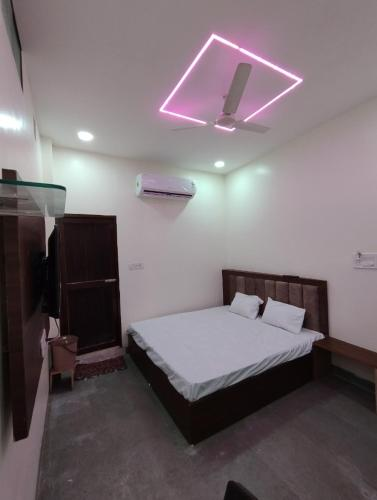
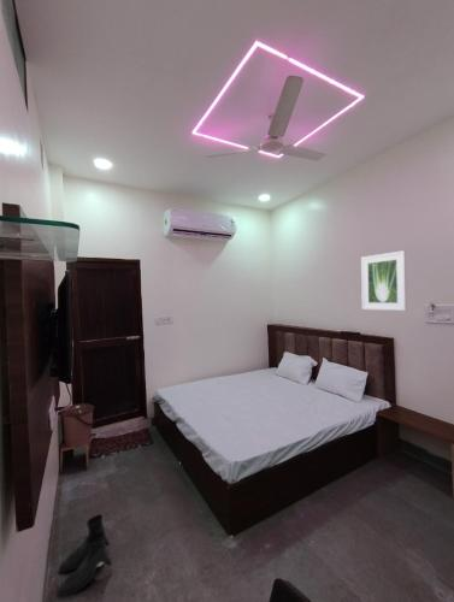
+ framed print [360,249,407,312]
+ boots [55,513,113,597]
